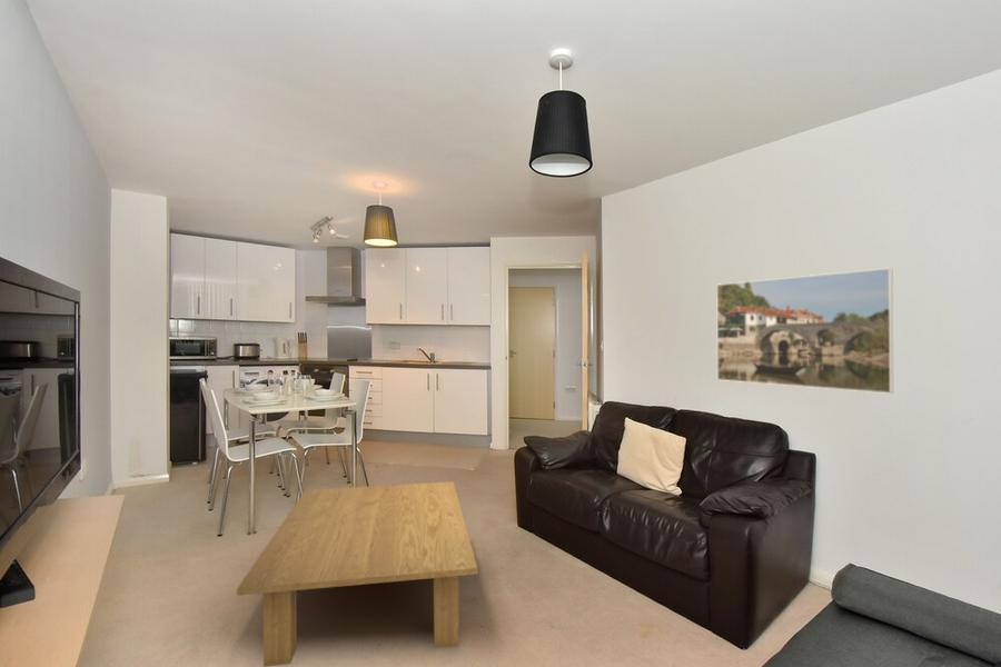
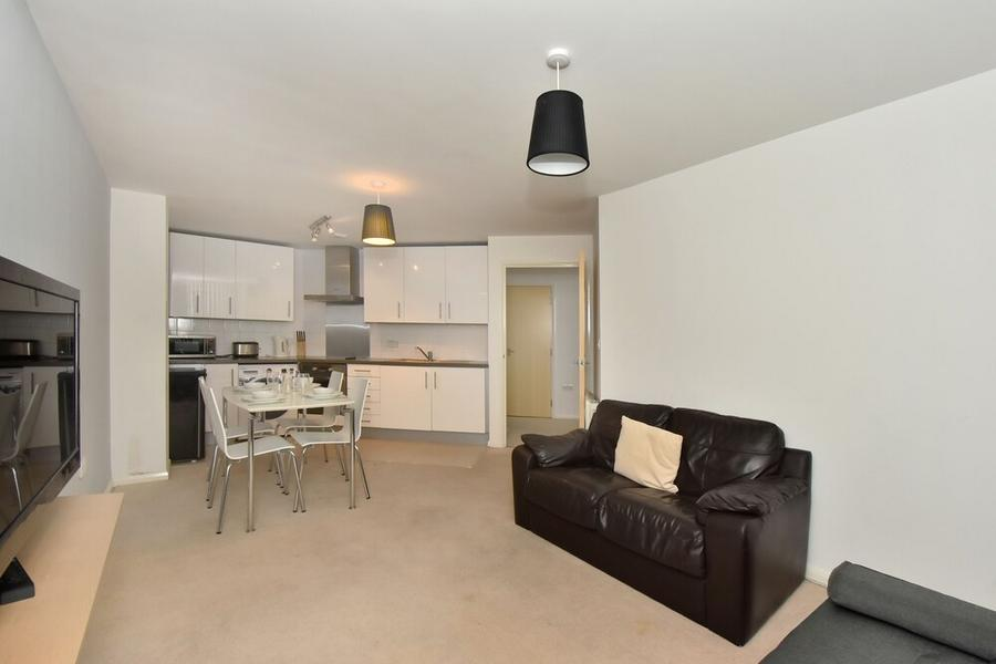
- coffee table [236,480,478,667]
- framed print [715,267,894,395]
